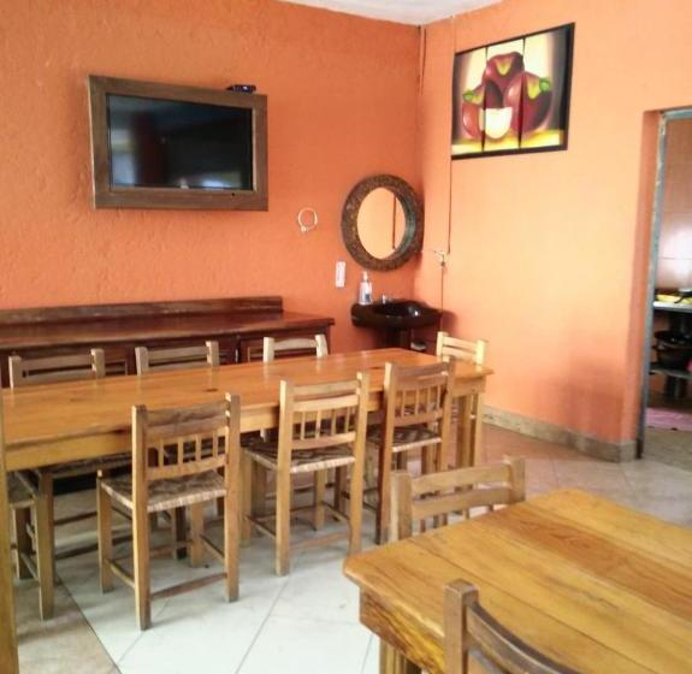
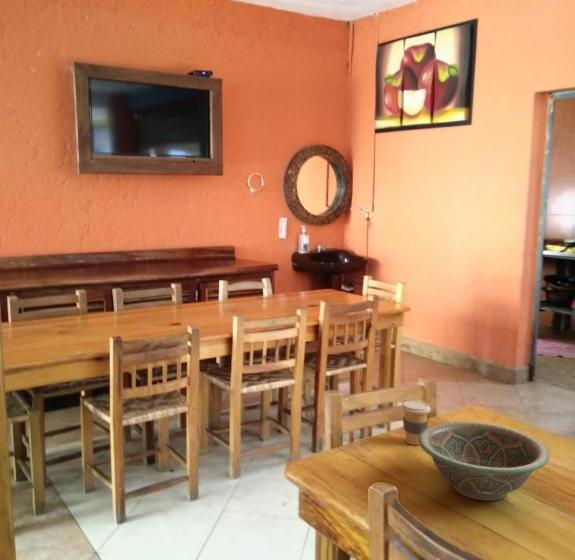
+ decorative bowl [419,420,551,502]
+ coffee cup [400,400,432,446]
